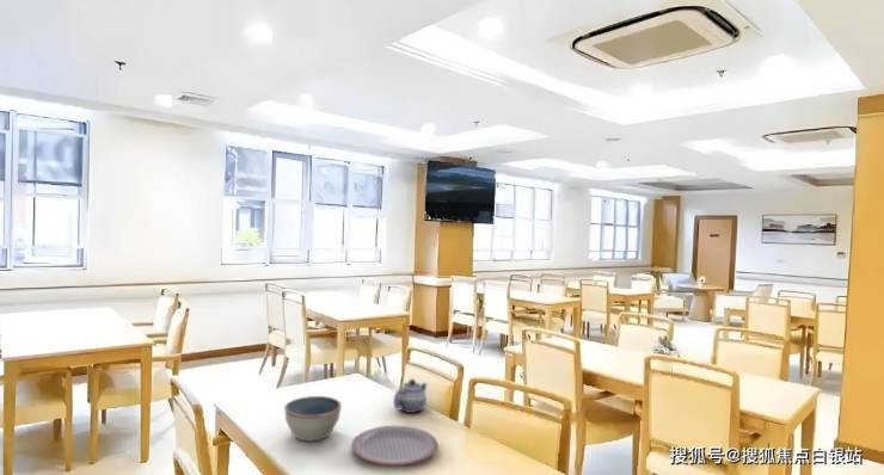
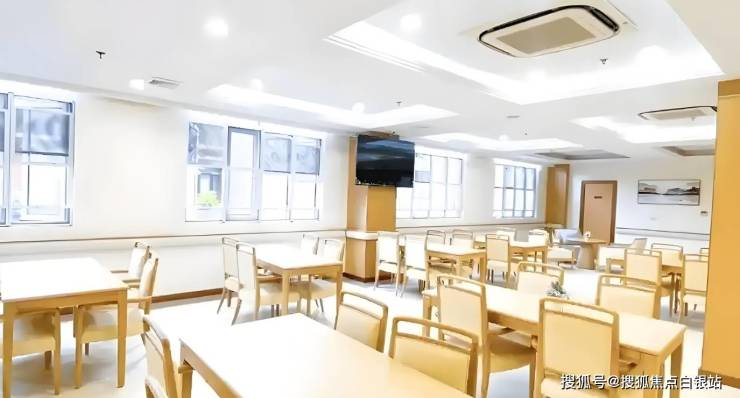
- bowl [283,395,343,442]
- plate [350,425,438,467]
- teapot [392,377,428,414]
